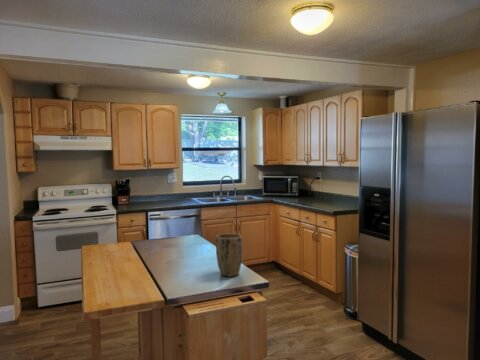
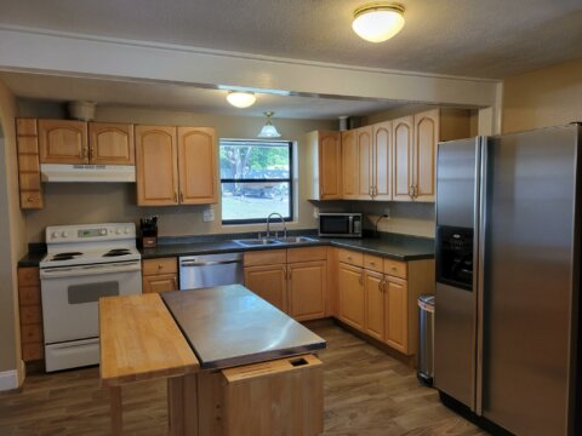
- plant pot [215,233,243,278]
